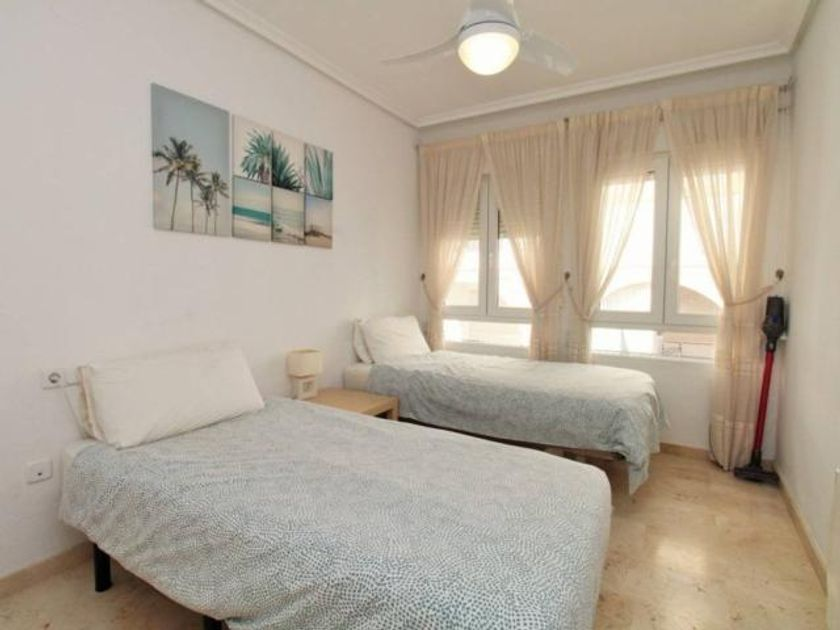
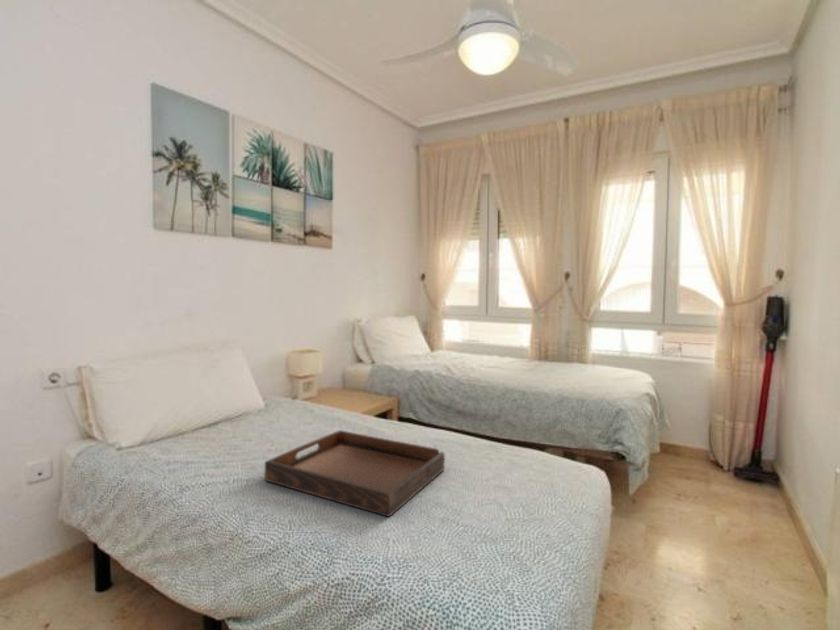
+ serving tray [264,429,446,518]
